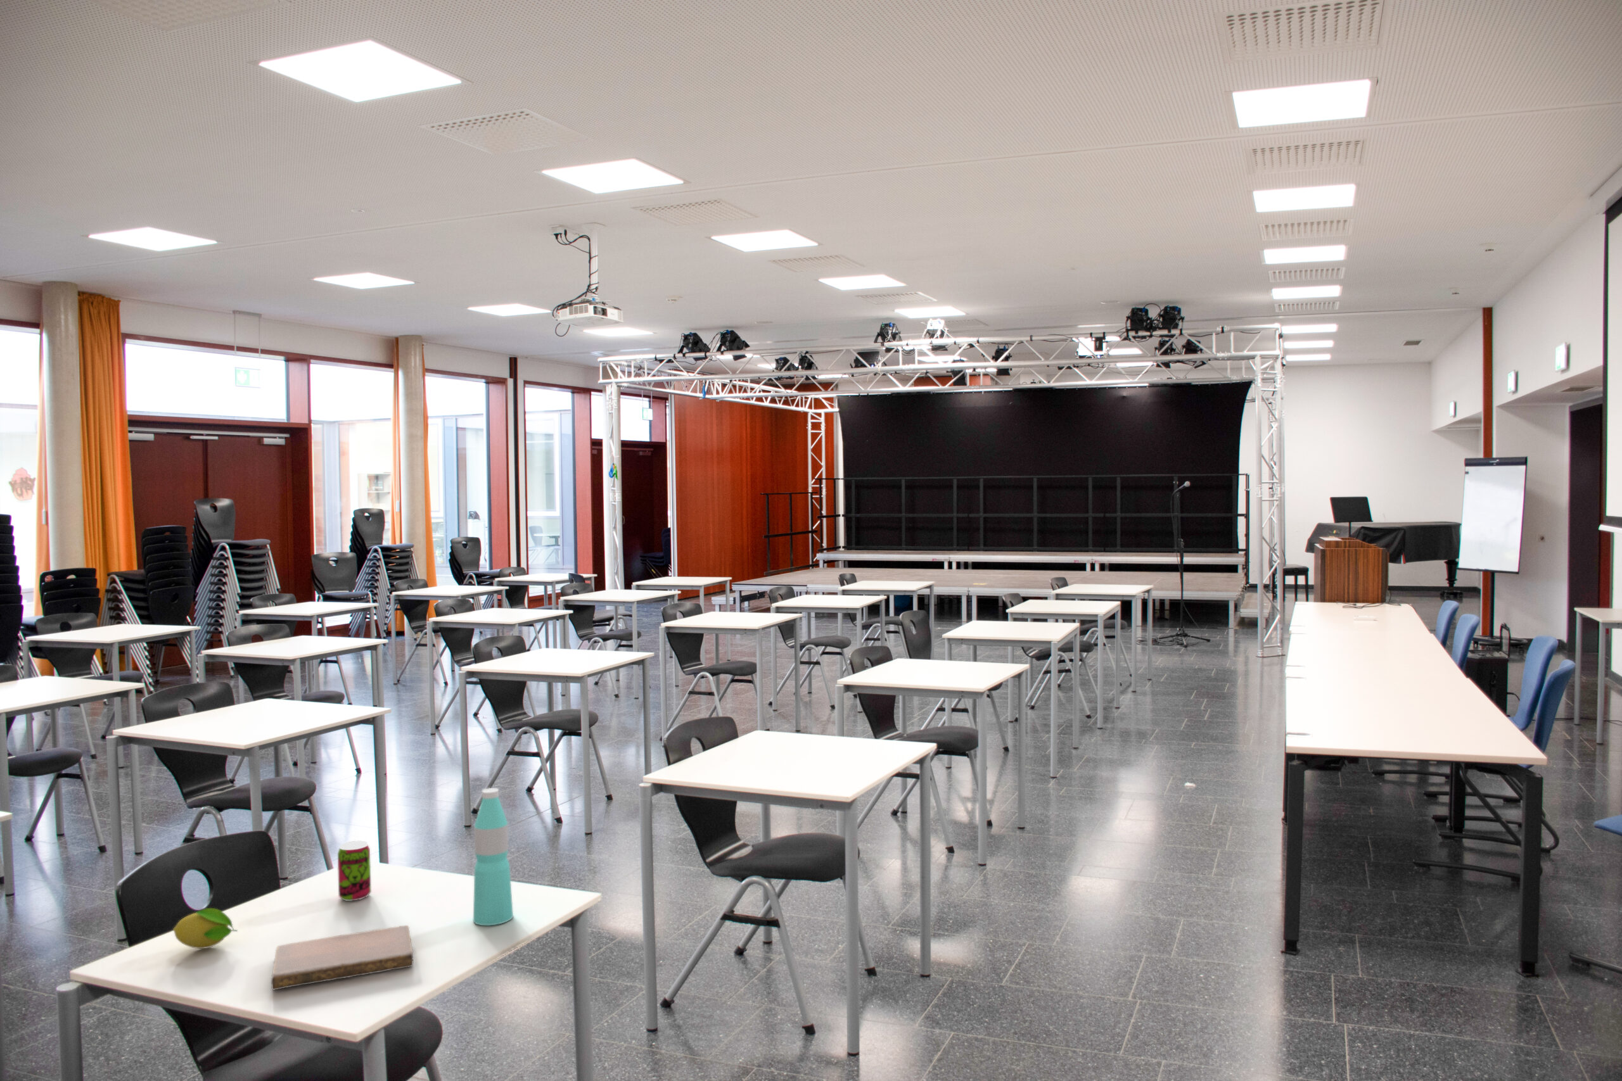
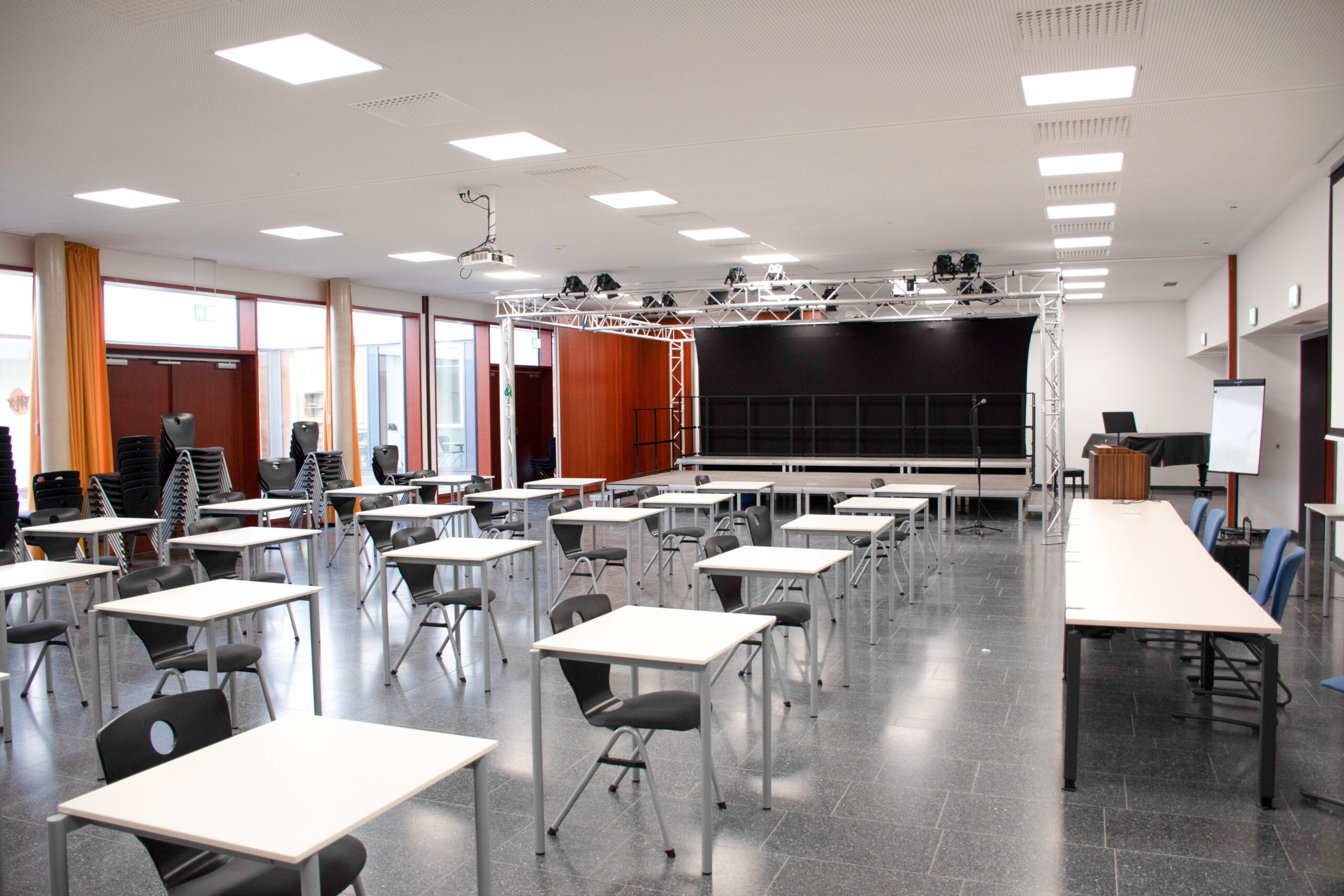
- water bottle [473,787,514,925]
- beverage can [337,840,372,901]
- fruit [173,907,238,949]
- notebook [270,924,414,991]
